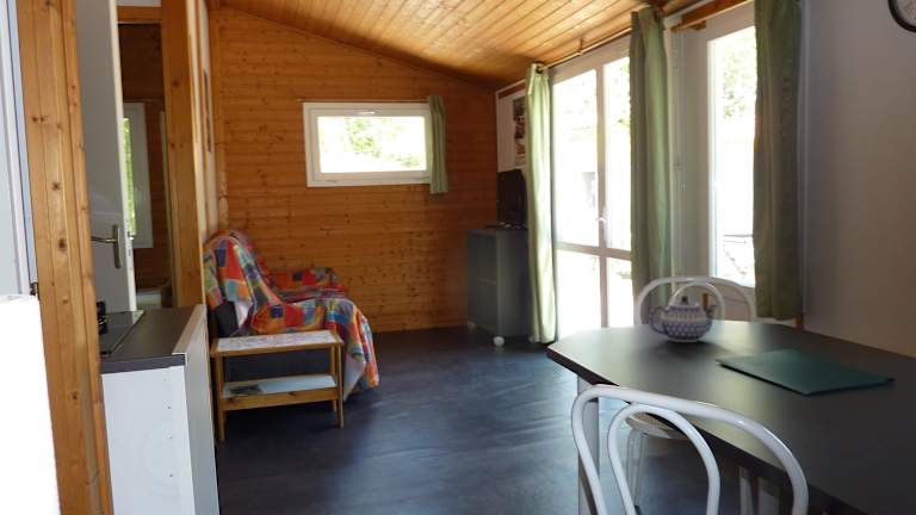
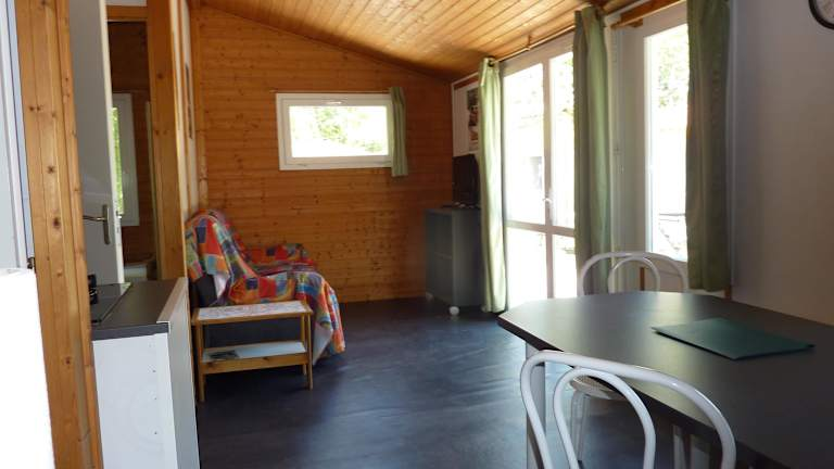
- teapot [648,294,719,343]
